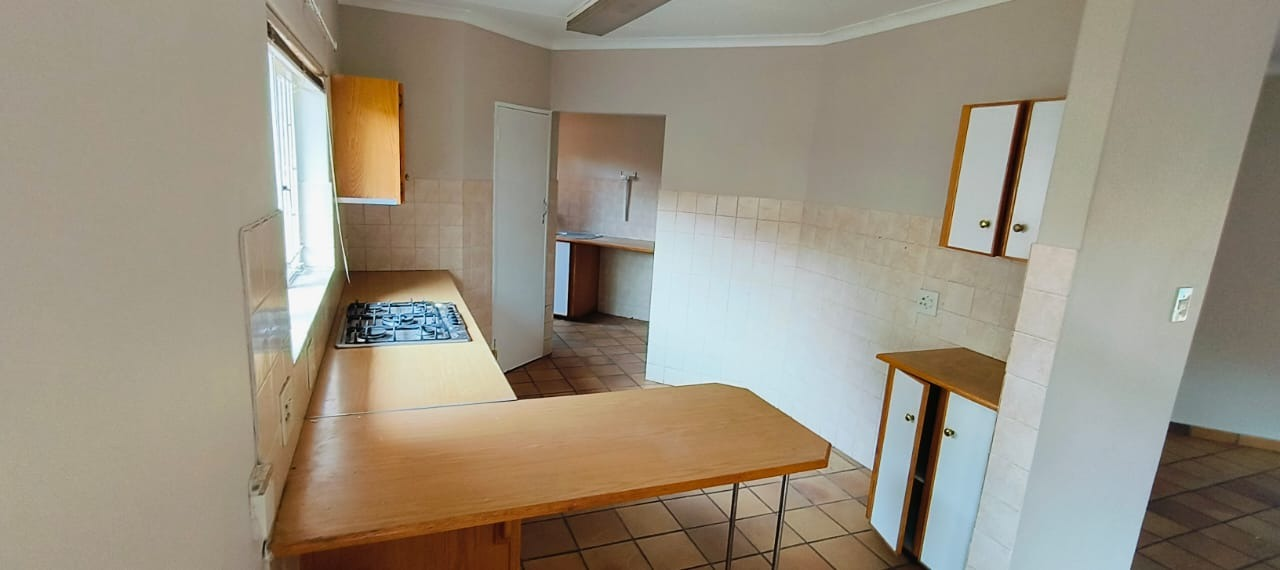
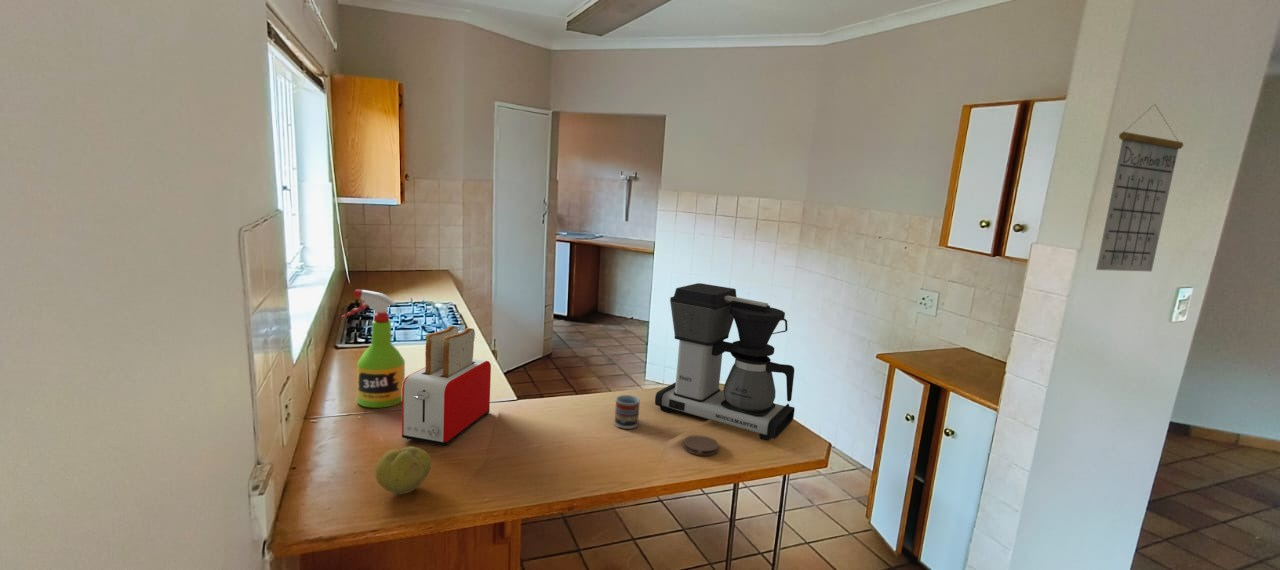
+ coaster [682,434,720,457]
+ coffee maker [654,282,796,442]
+ spray bottle [340,289,406,409]
+ cup [614,394,641,430]
+ toaster [401,325,492,447]
+ calendar [1095,103,1184,273]
+ fruit [374,446,432,495]
